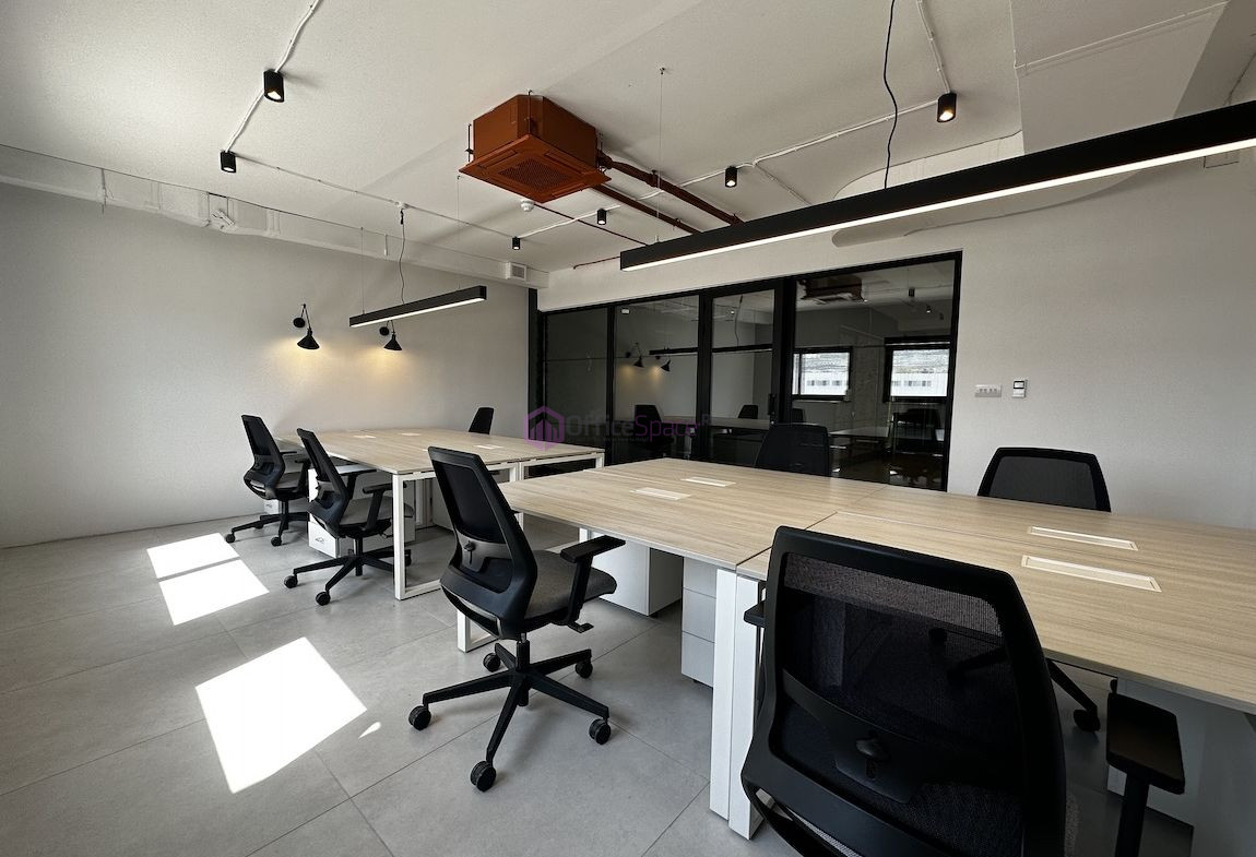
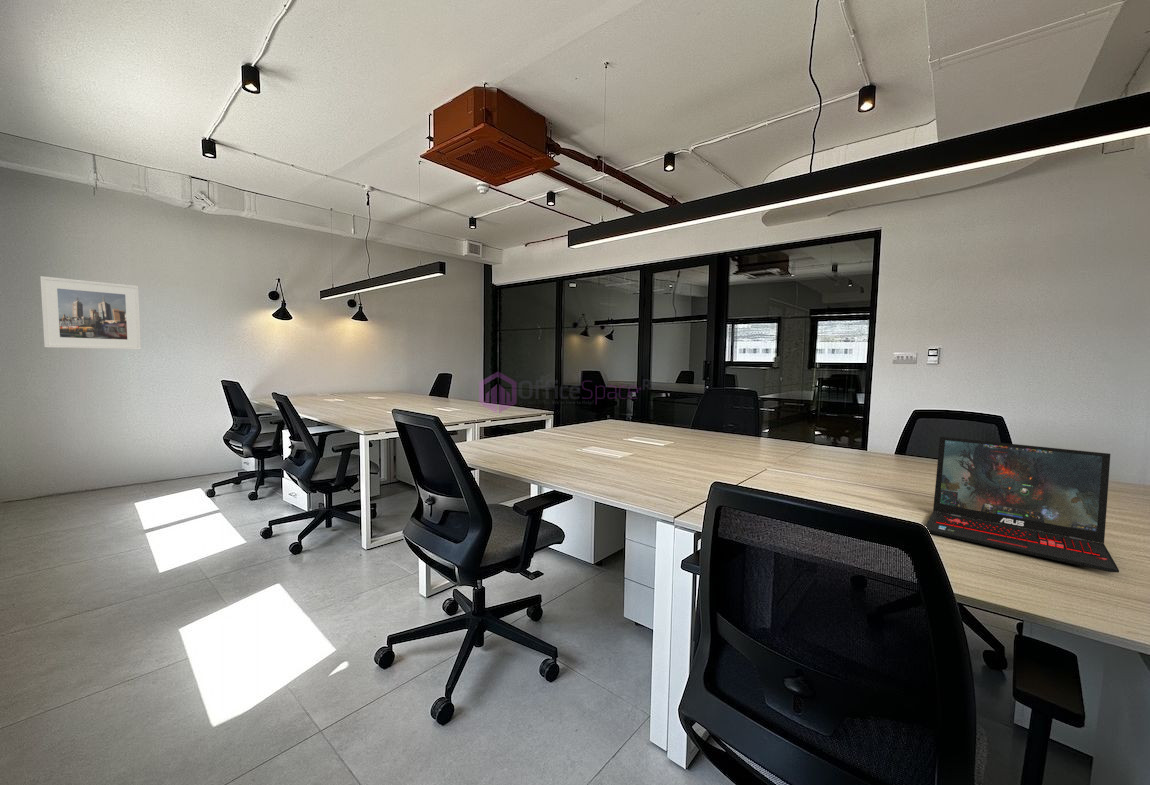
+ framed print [39,275,142,351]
+ laptop [925,436,1120,574]
